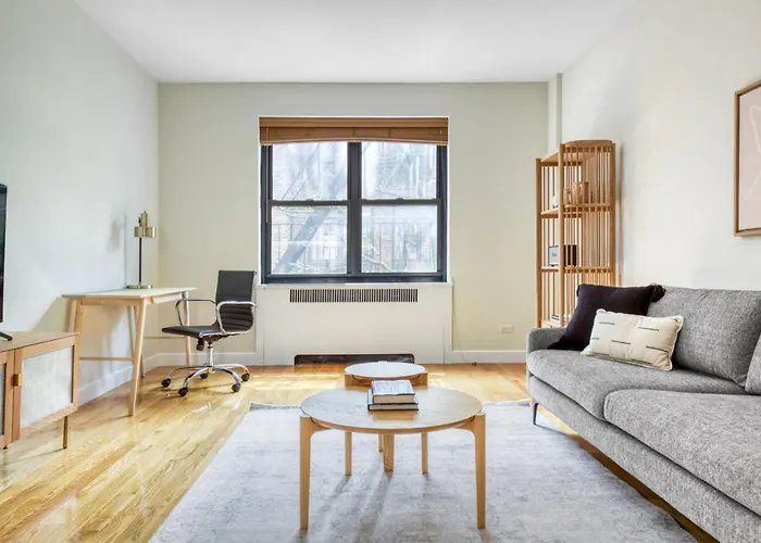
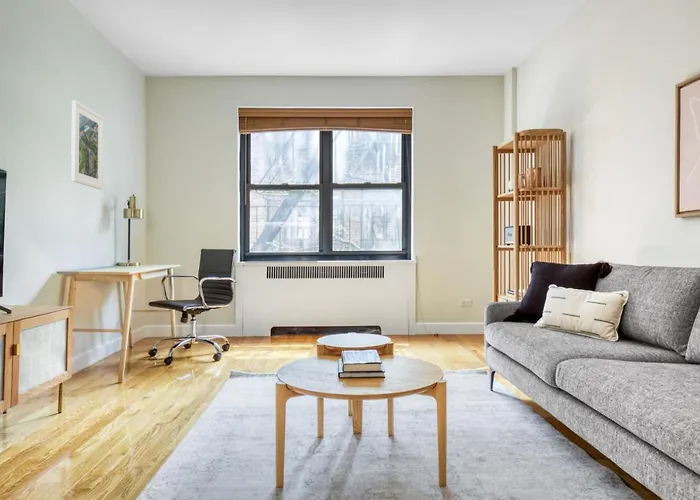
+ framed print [70,99,104,190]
